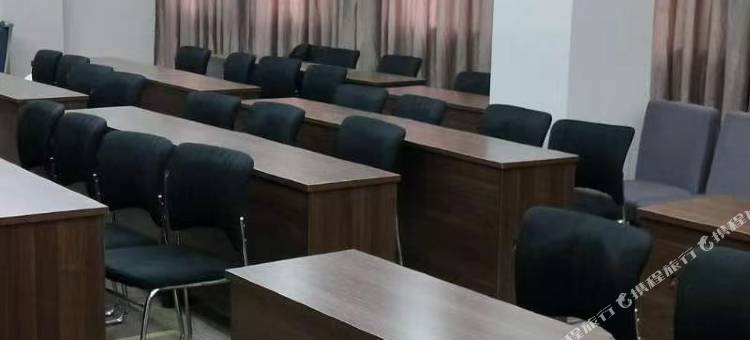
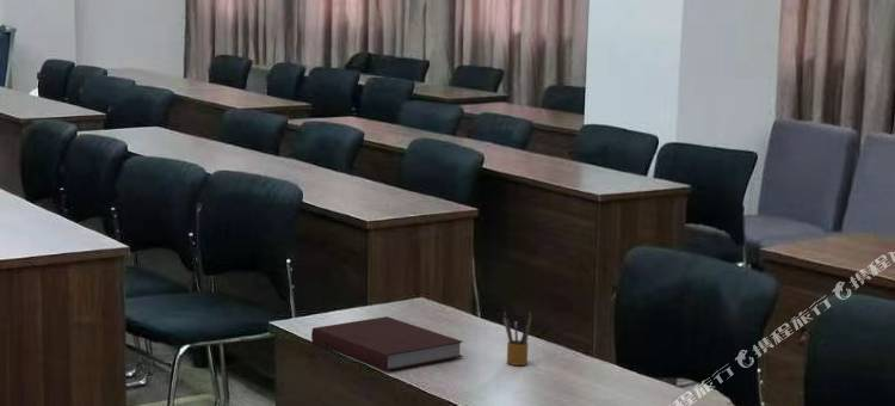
+ pencil box [502,310,532,367]
+ notebook [310,315,464,373]
